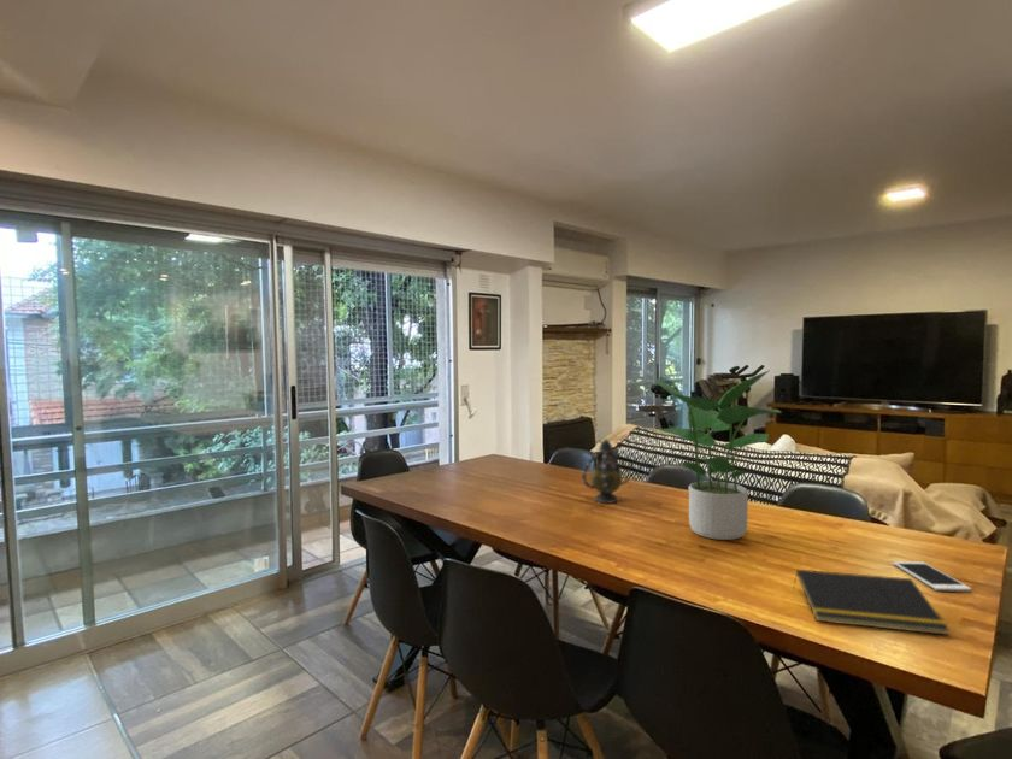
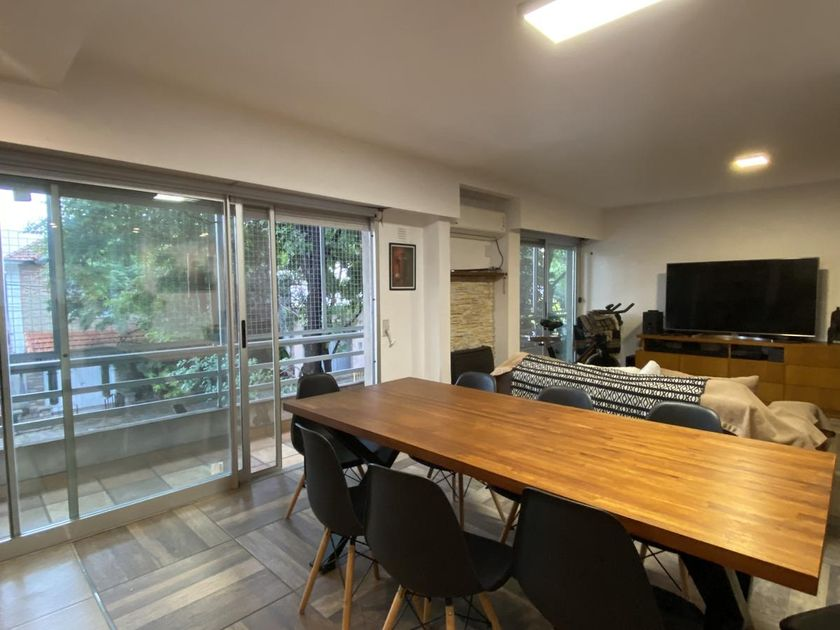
- cell phone [892,560,972,593]
- teapot [581,437,631,504]
- notepad [793,569,951,636]
- potted plant [654,370,783,541]
